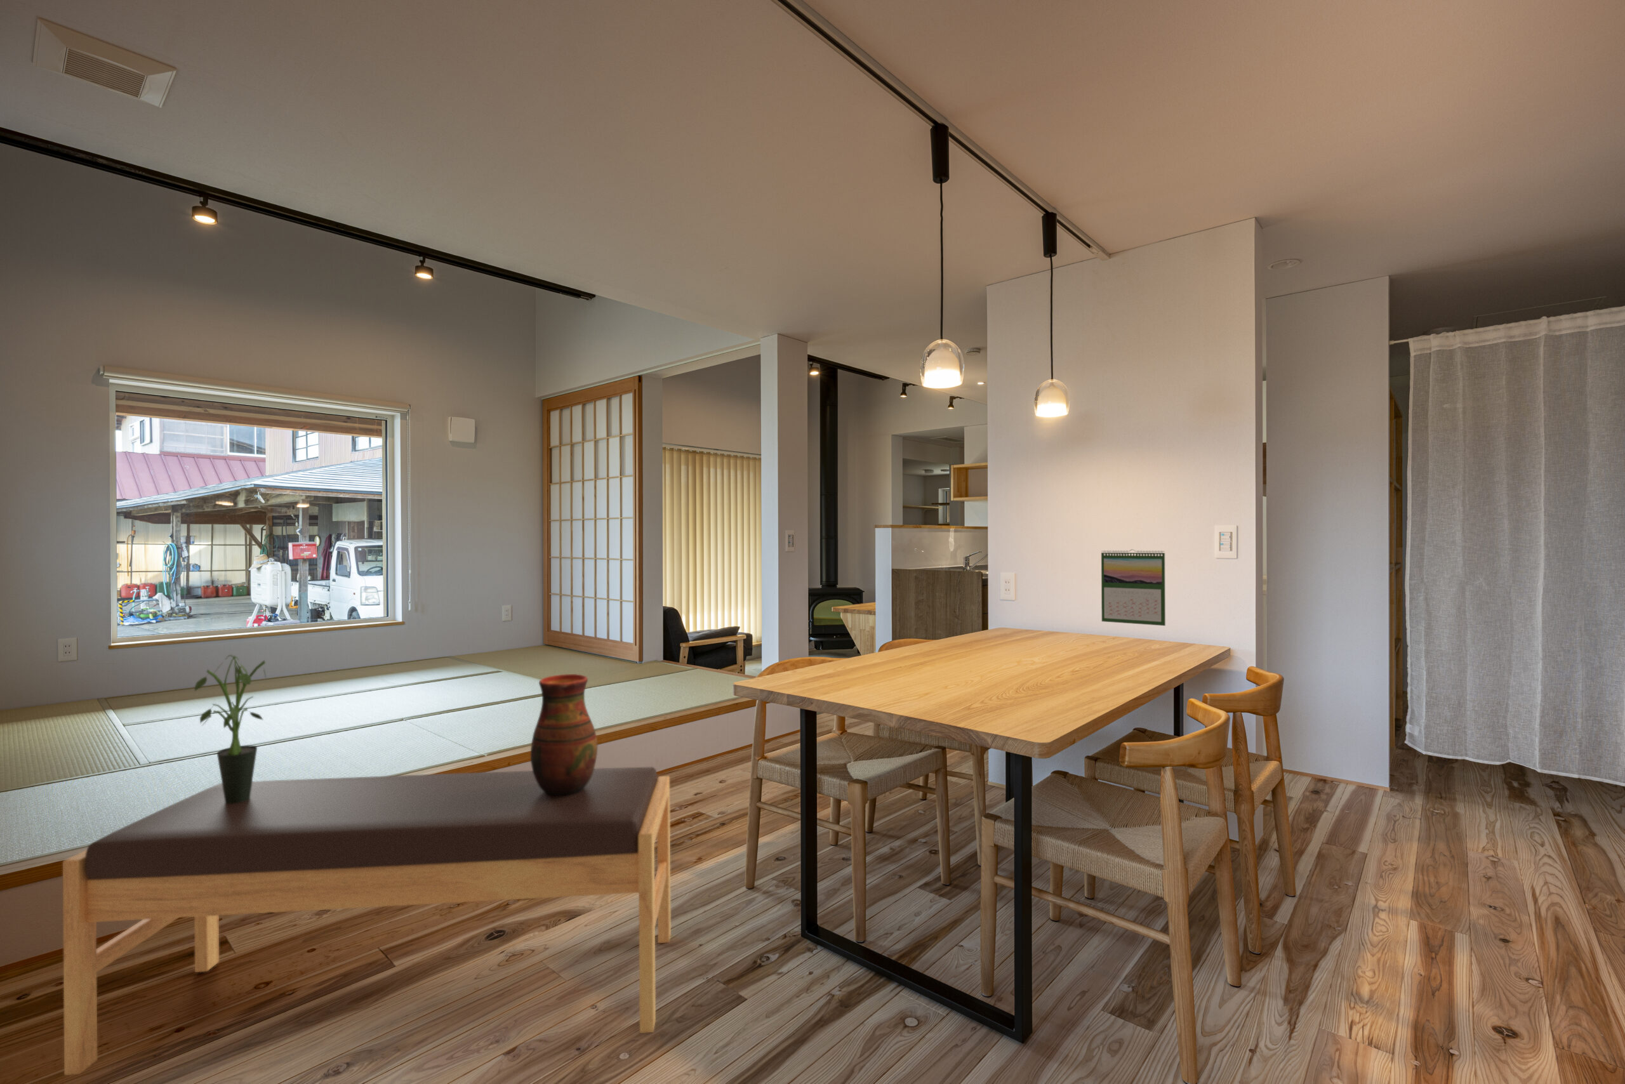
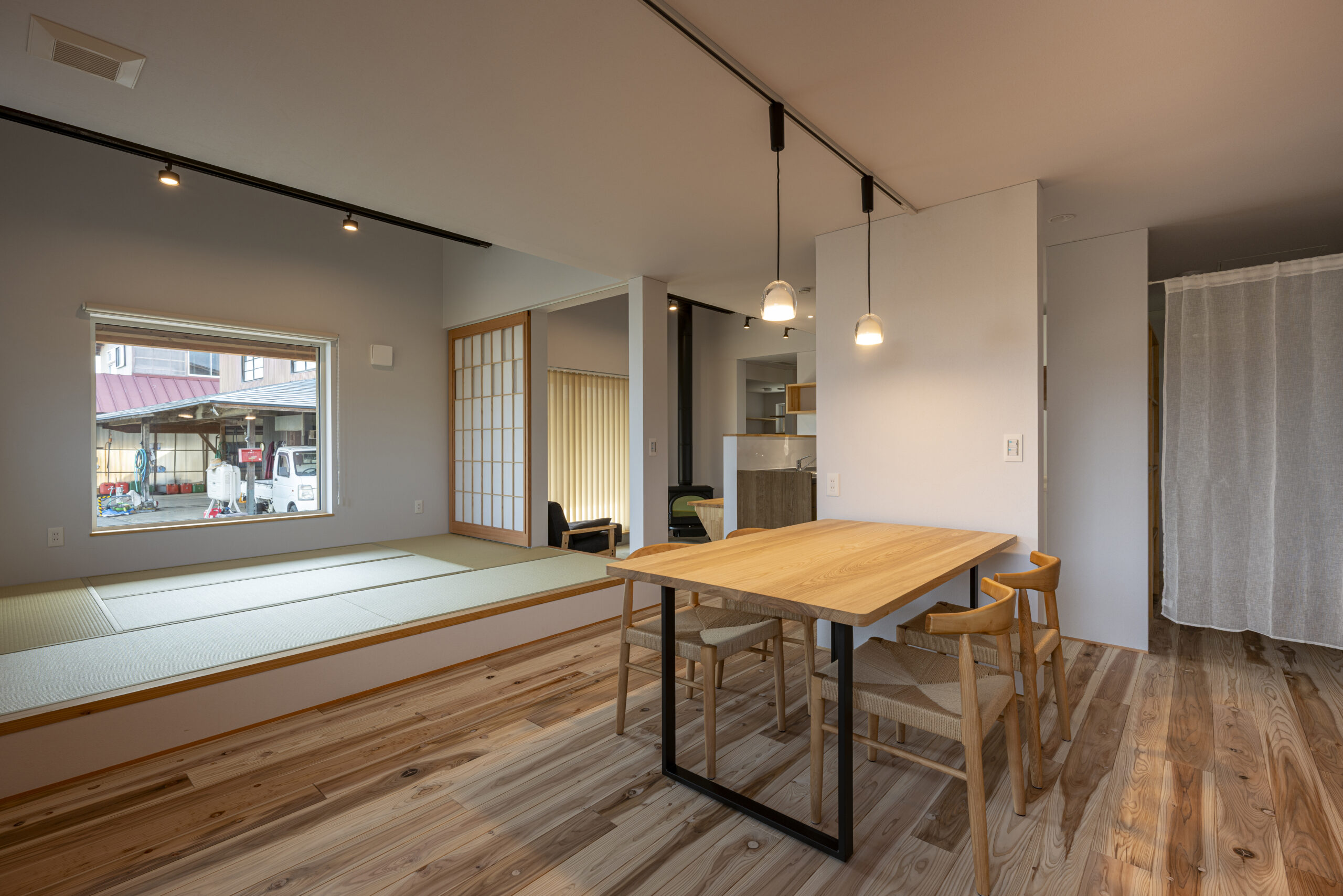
- potted plant [195,653,267,803]
- bench [62,766,672,1076]
- calendar [1101,548,1166,627]
- ceramic vessel [530,674,598,796]
